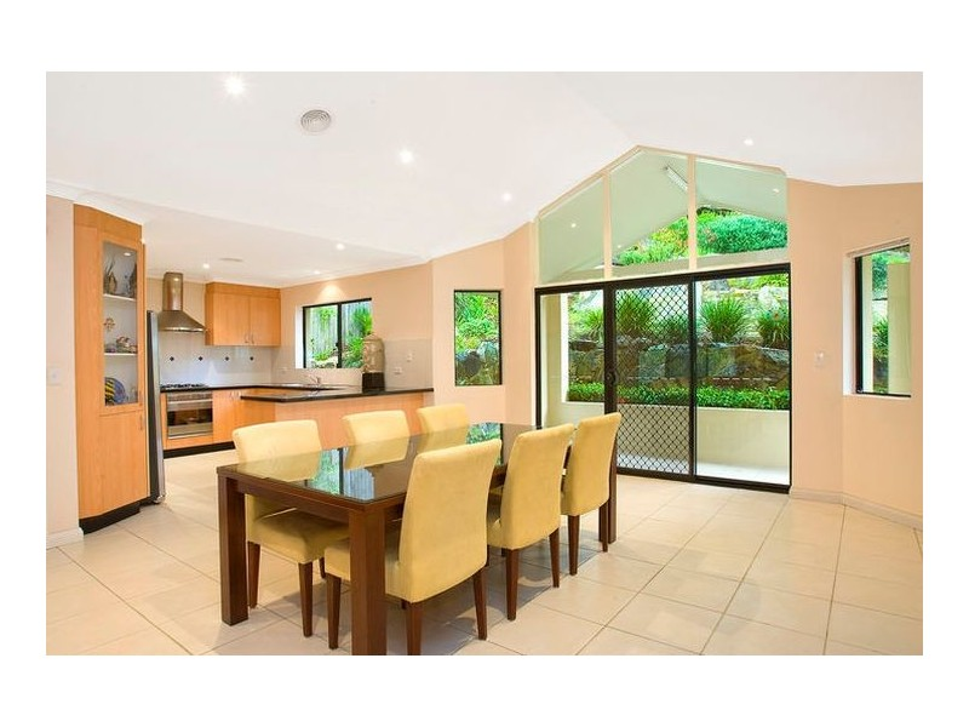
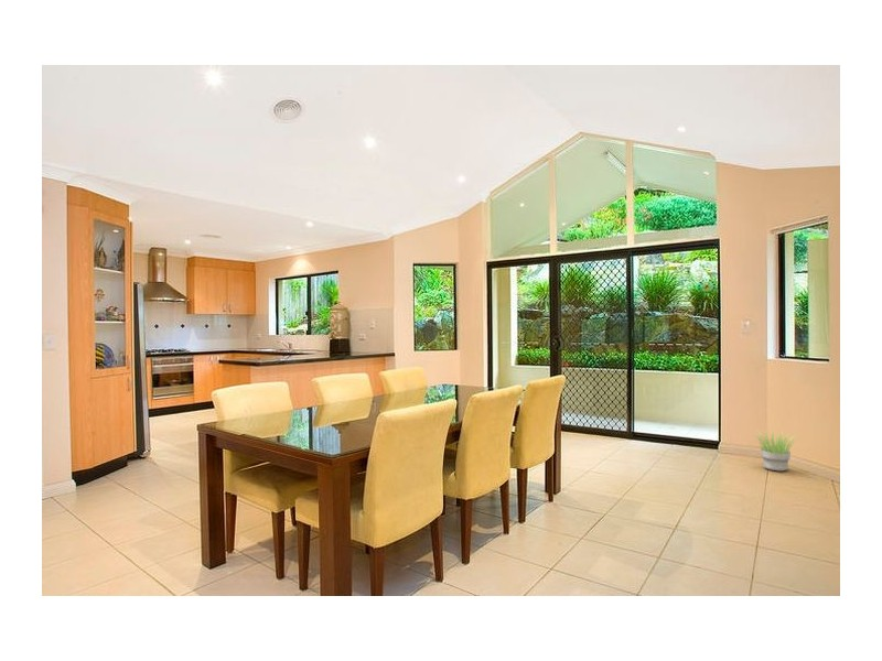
+ potted plant [753,431,798,473]
